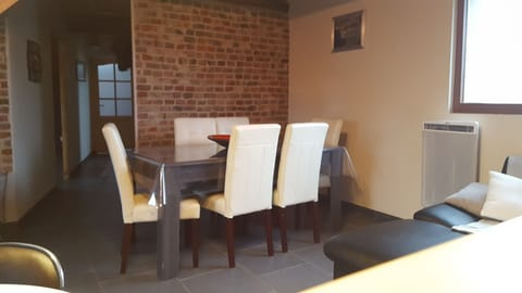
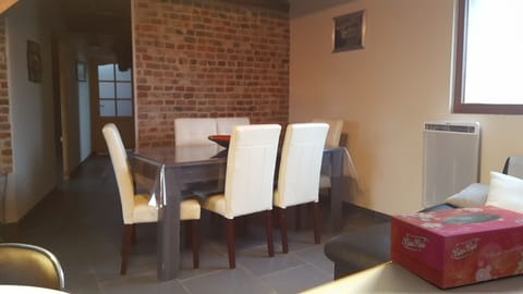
+ tissue box [389,205,523,290]
